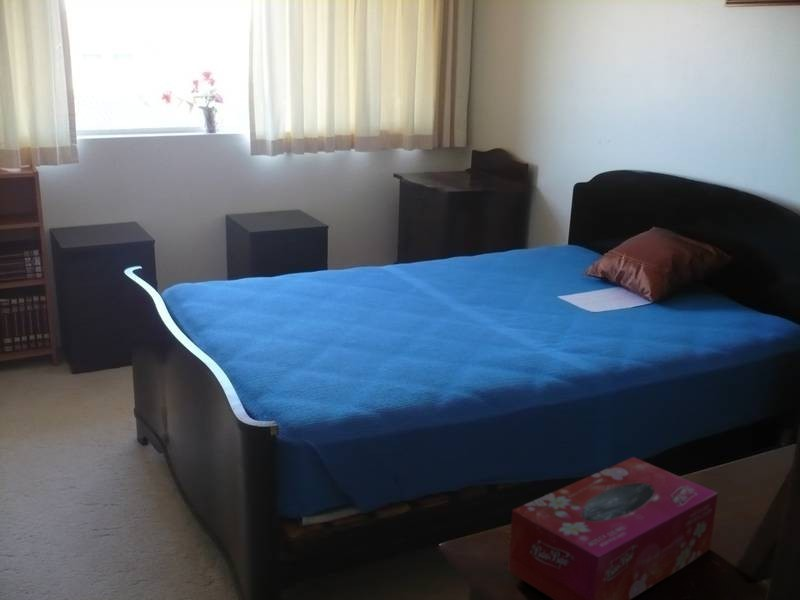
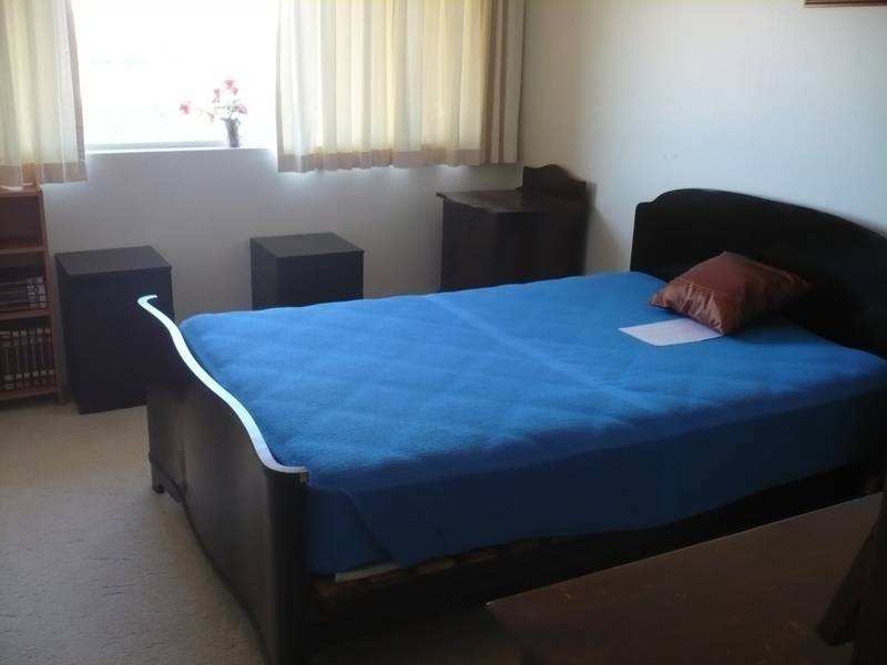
- tissue box [507,456,719,600]
